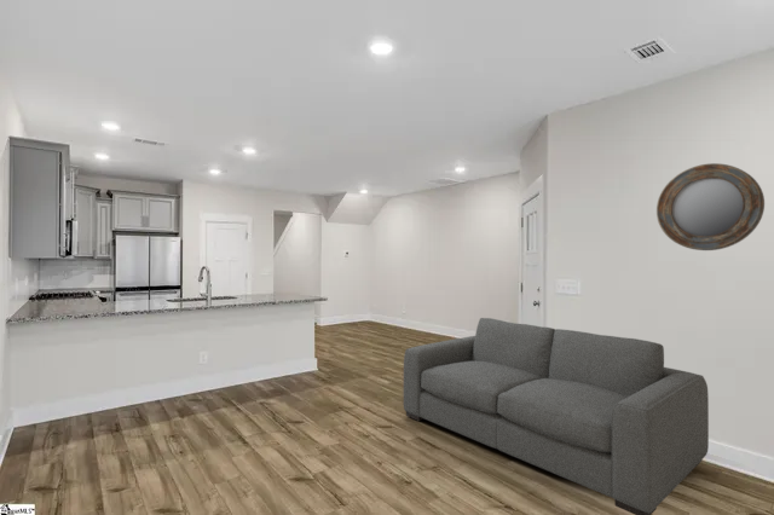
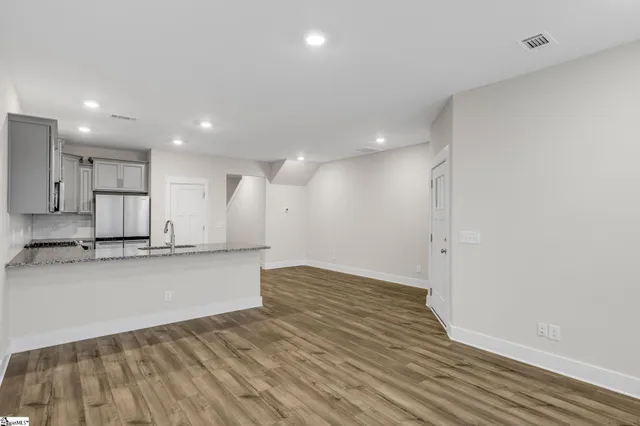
- sofa [403,317,710,515]
- home mirror [655,162,766,251]
